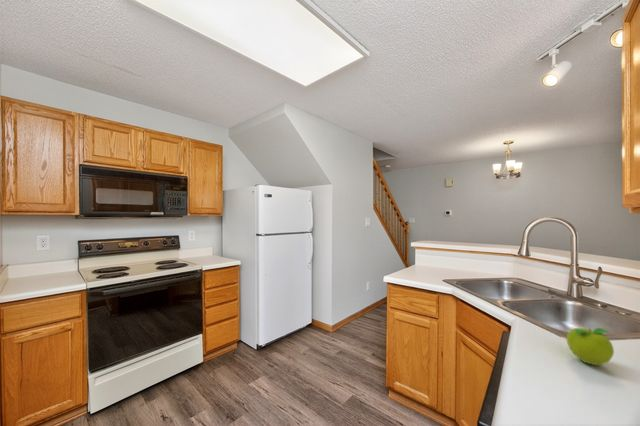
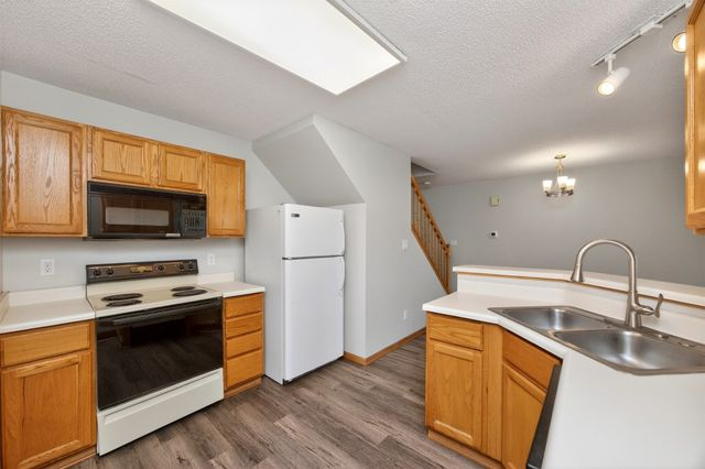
- fruit [565,326,615,366]
